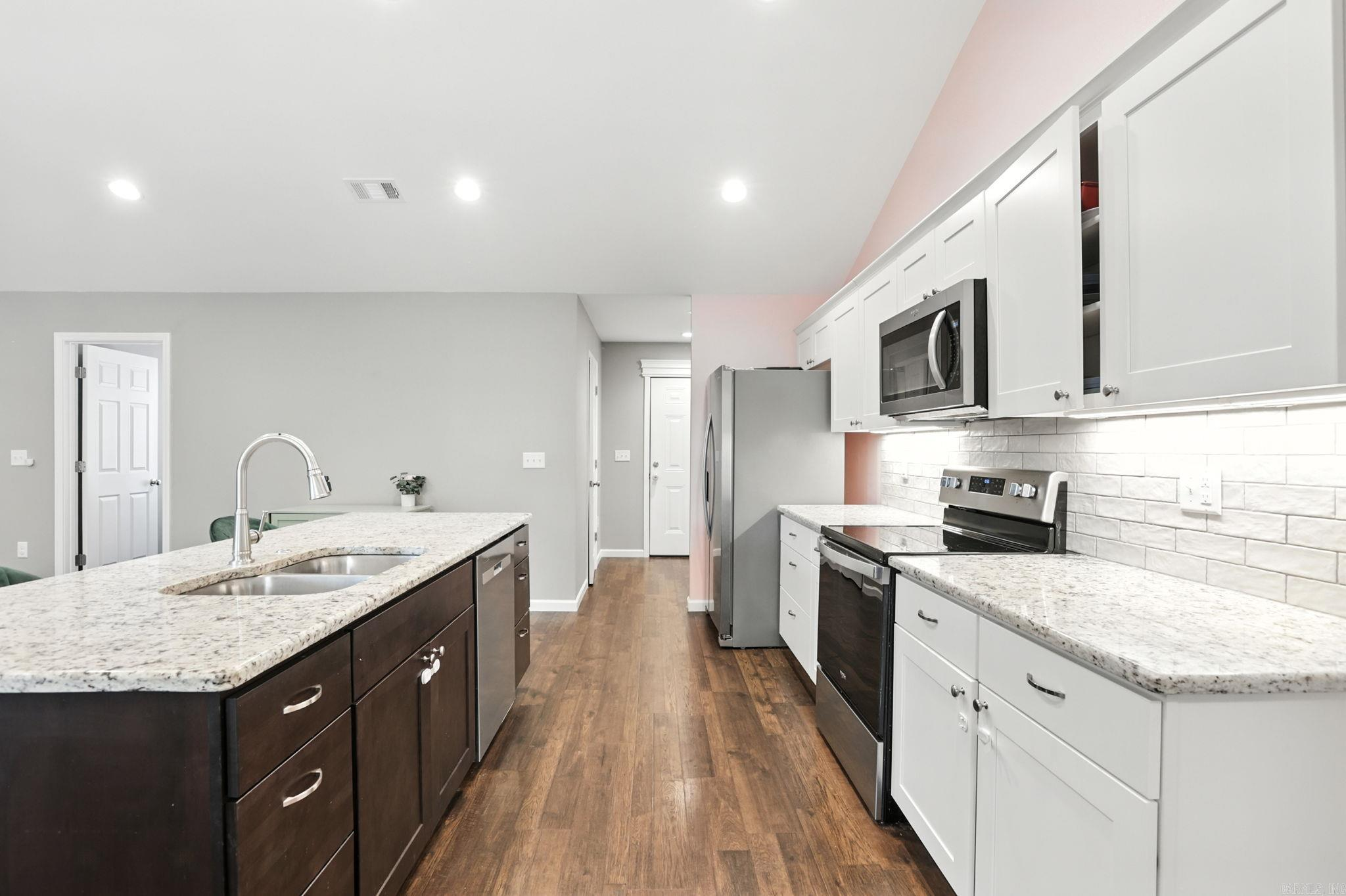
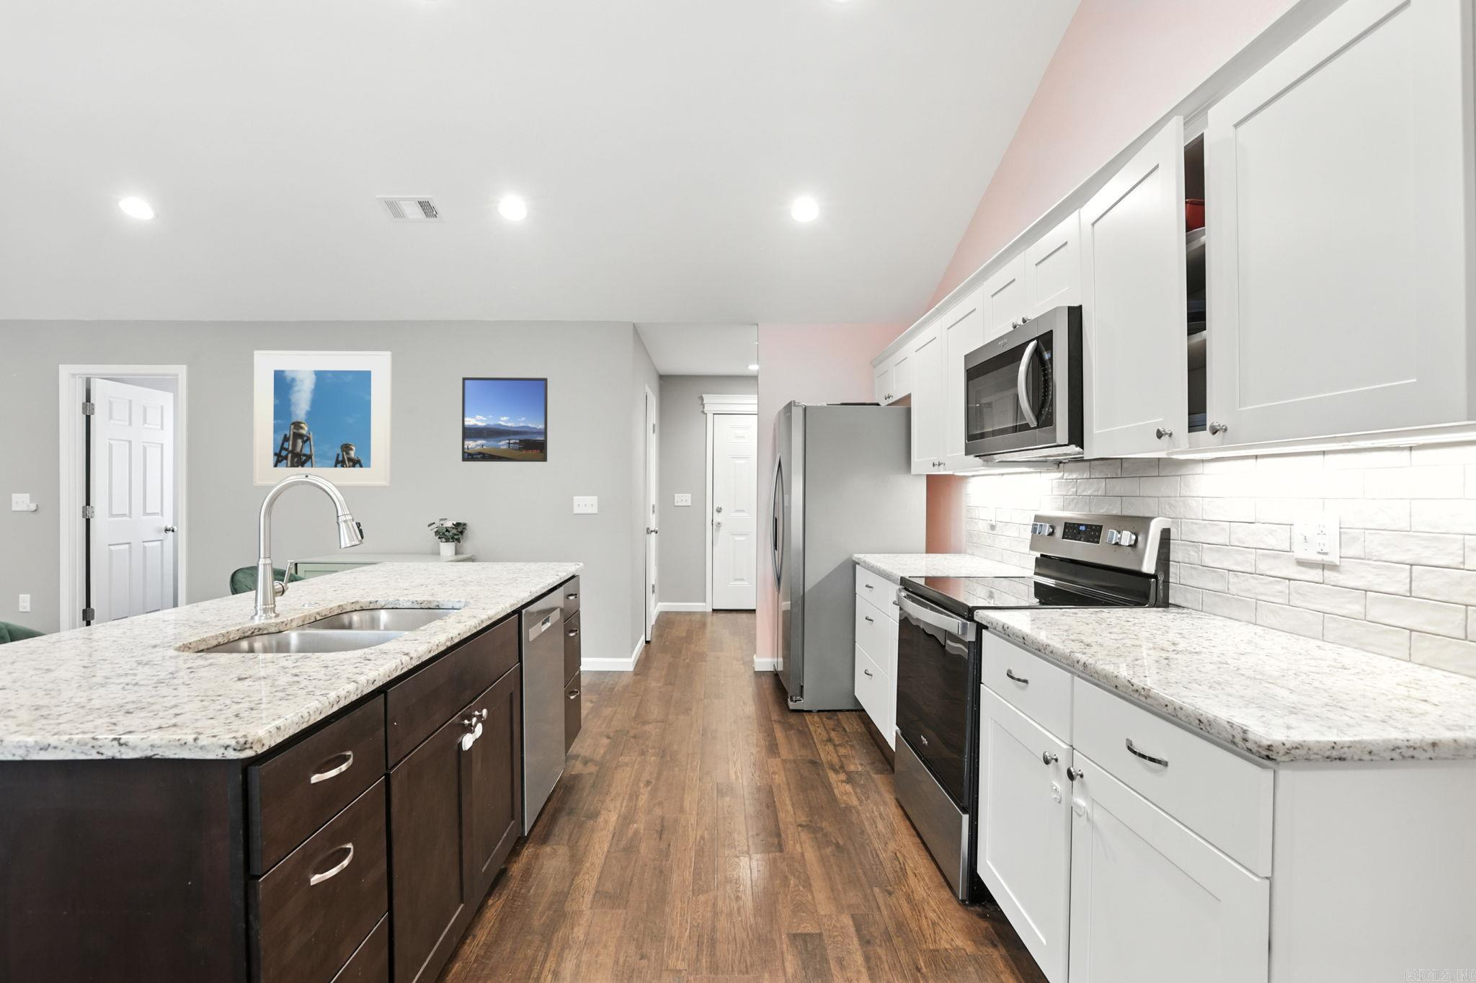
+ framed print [462,377,548,463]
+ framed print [252,350,393,487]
